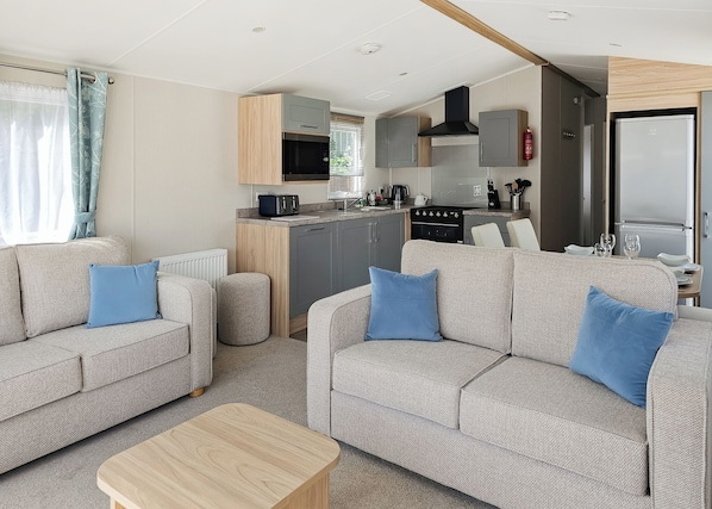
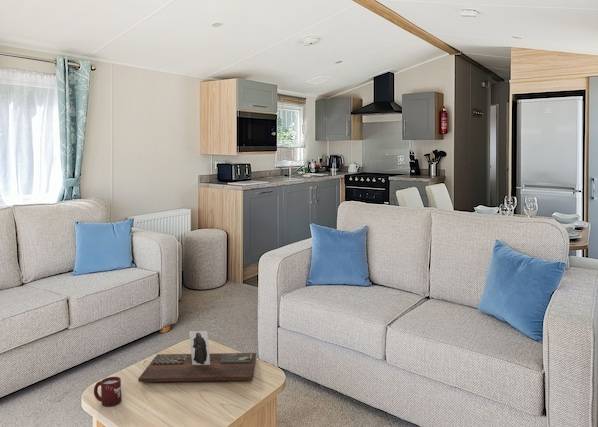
+ decorative tray [137,330,257,383]
+ cup [93,376,122,407]
